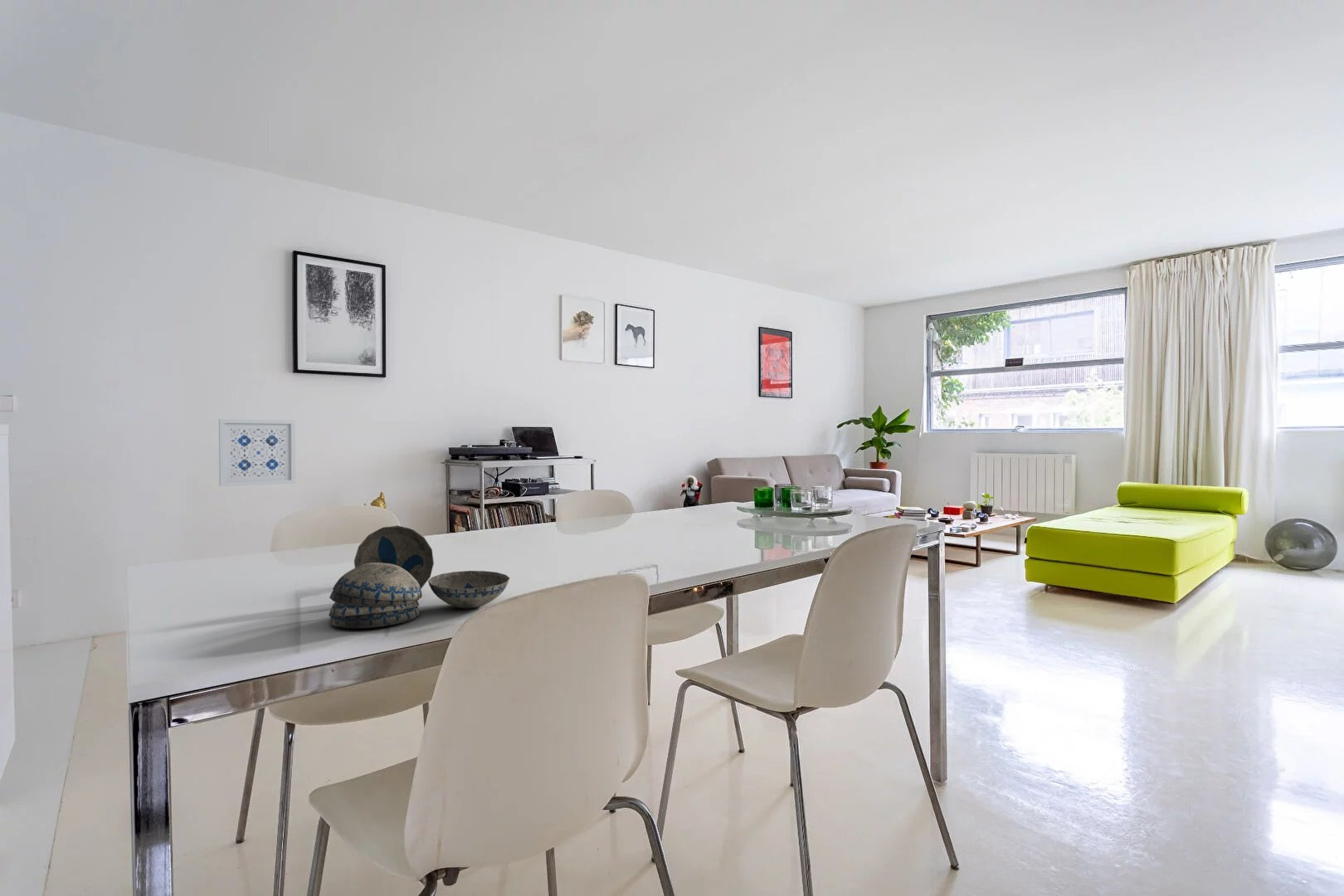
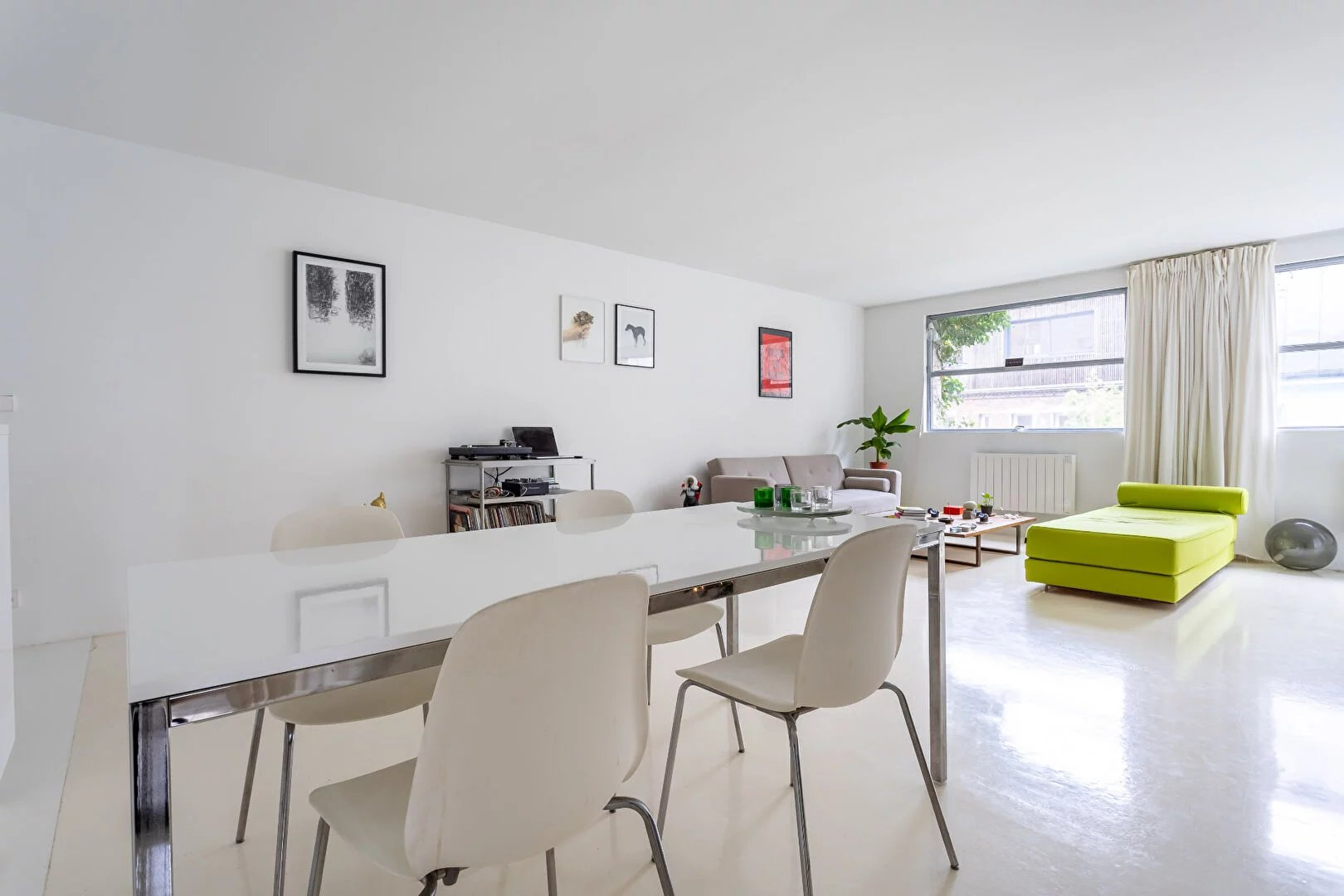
- decorative bowl [328,525,510,629]
- wall art [218,418,296,487]
